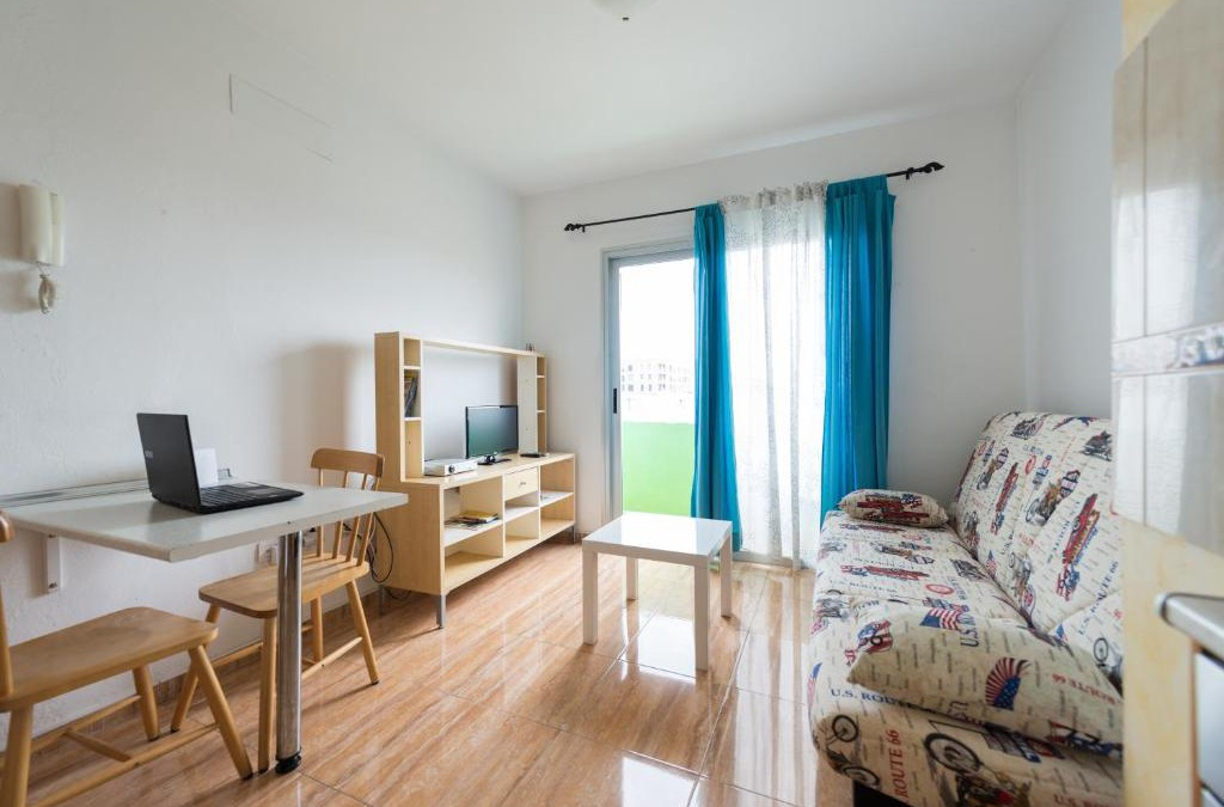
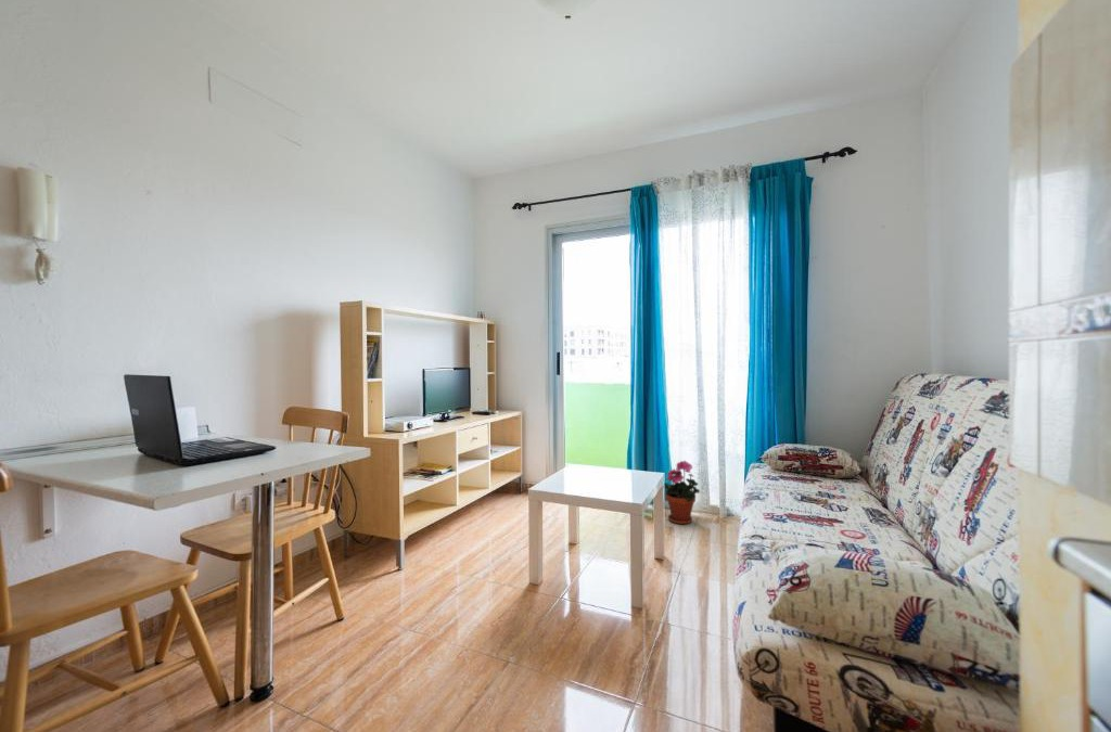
+ potted plant [664,460,701,525]
